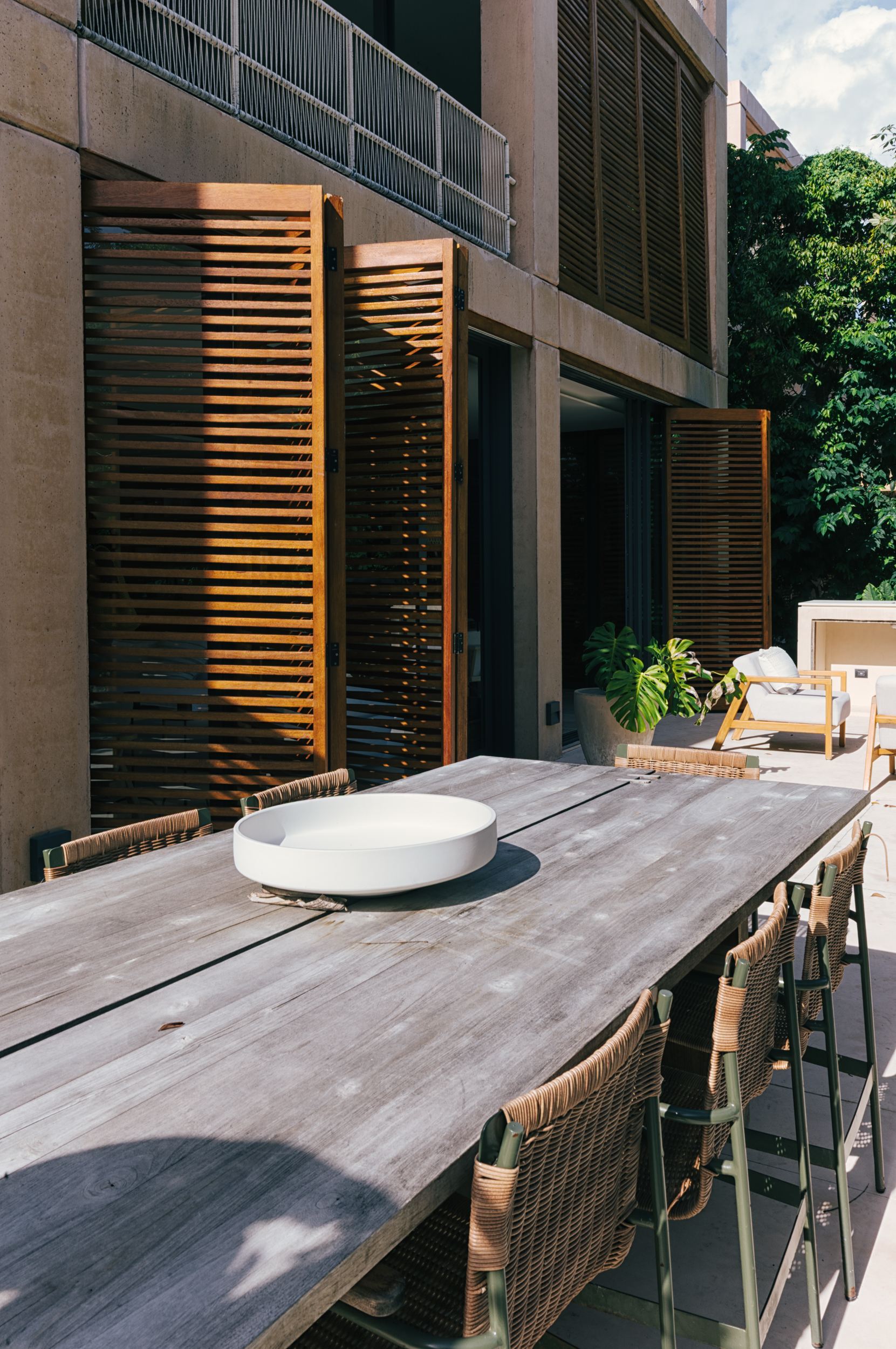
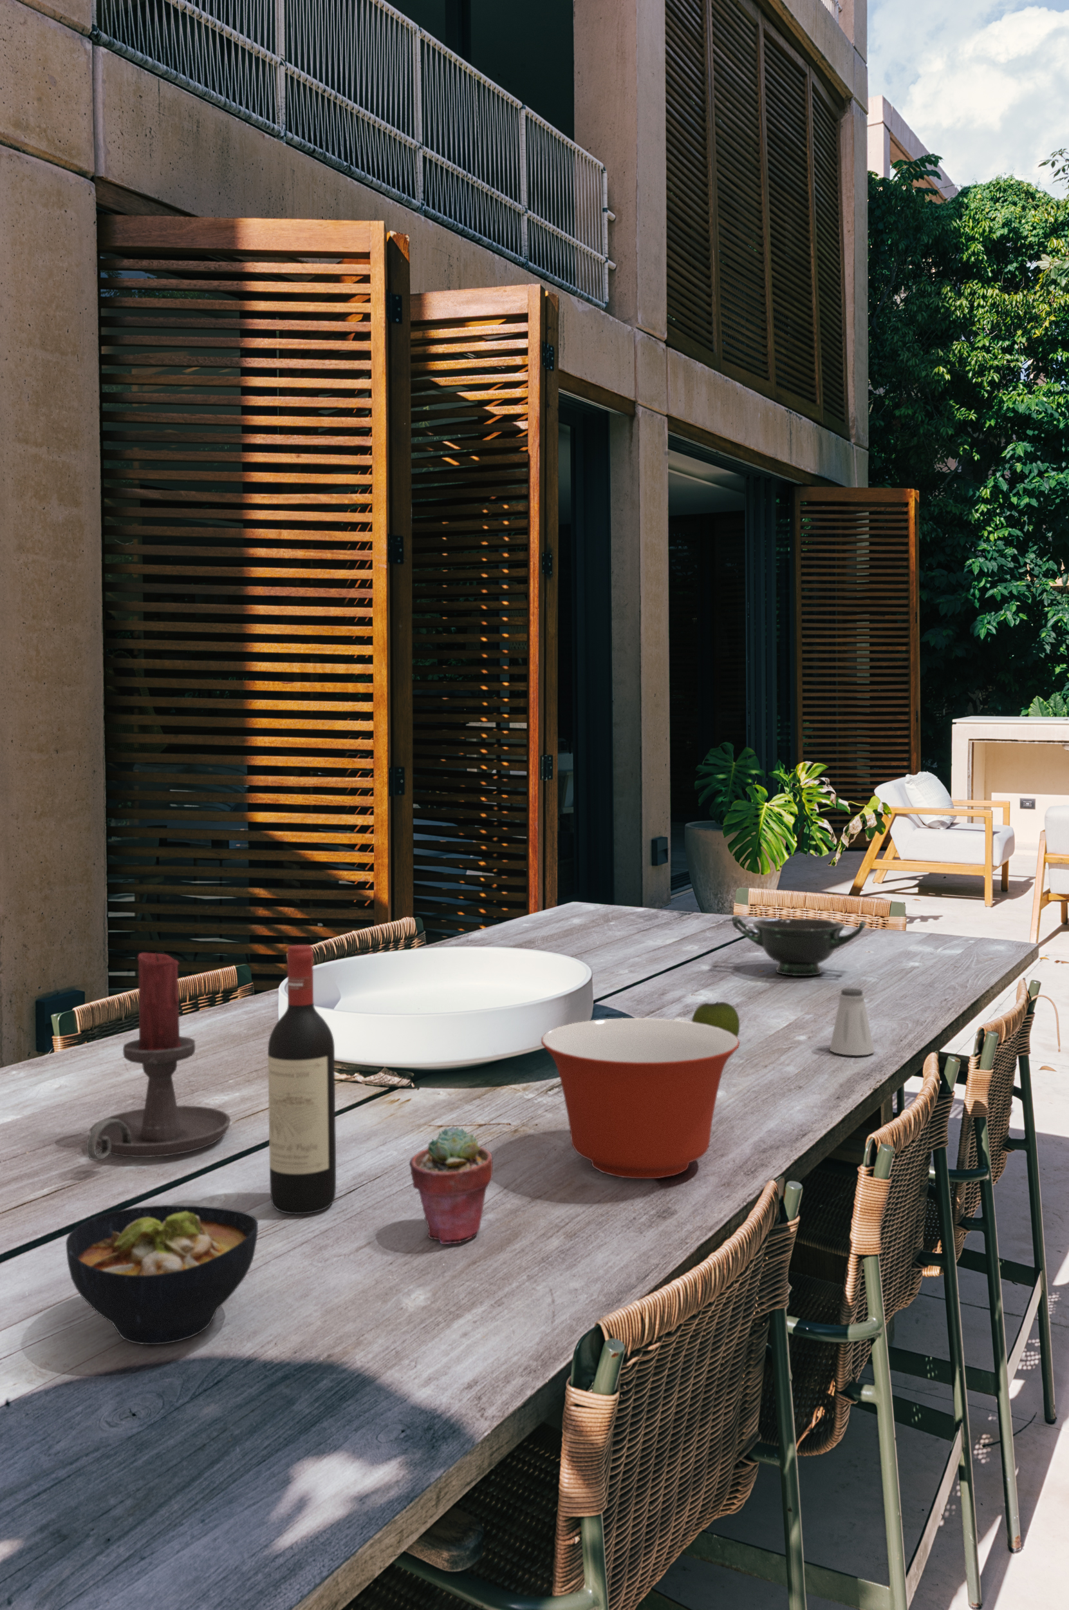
+ apple [691,1001,740,1038]
+ wine bottle [267,944,336,1215]
+ potted succulent [409,1125,493,1245]
+ bowl [731,915,867,976]
+ saltshaker [829,988,875,1056]
+ bowl [64,1204,259,1345]
+ candle holder [86,952,231,1161]
+ mixing bowl [540,1018,741,1179]
